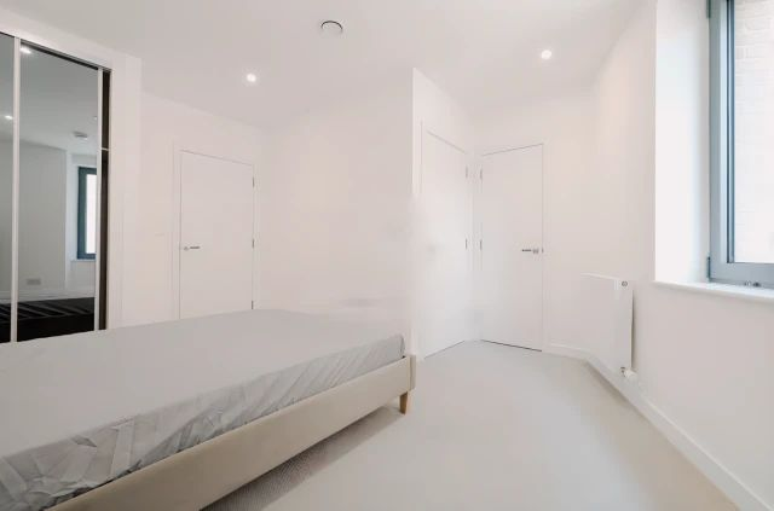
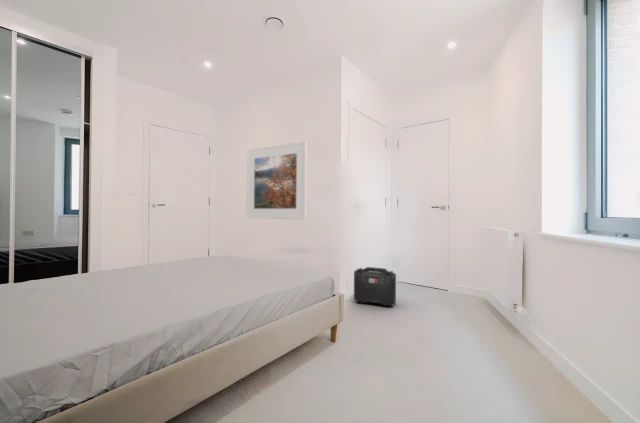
+ backpack [353,266,397,308]
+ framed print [245,140,308,221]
